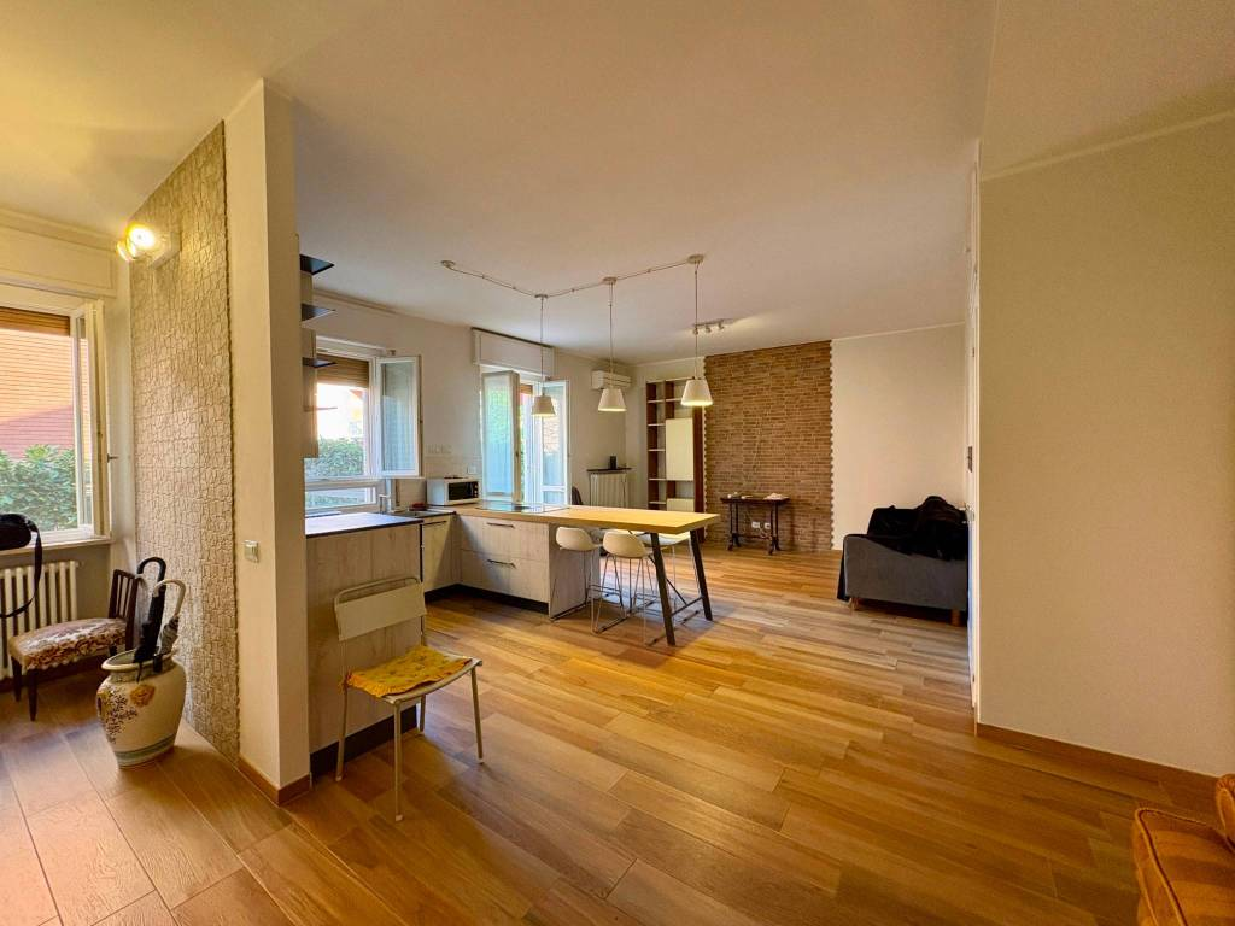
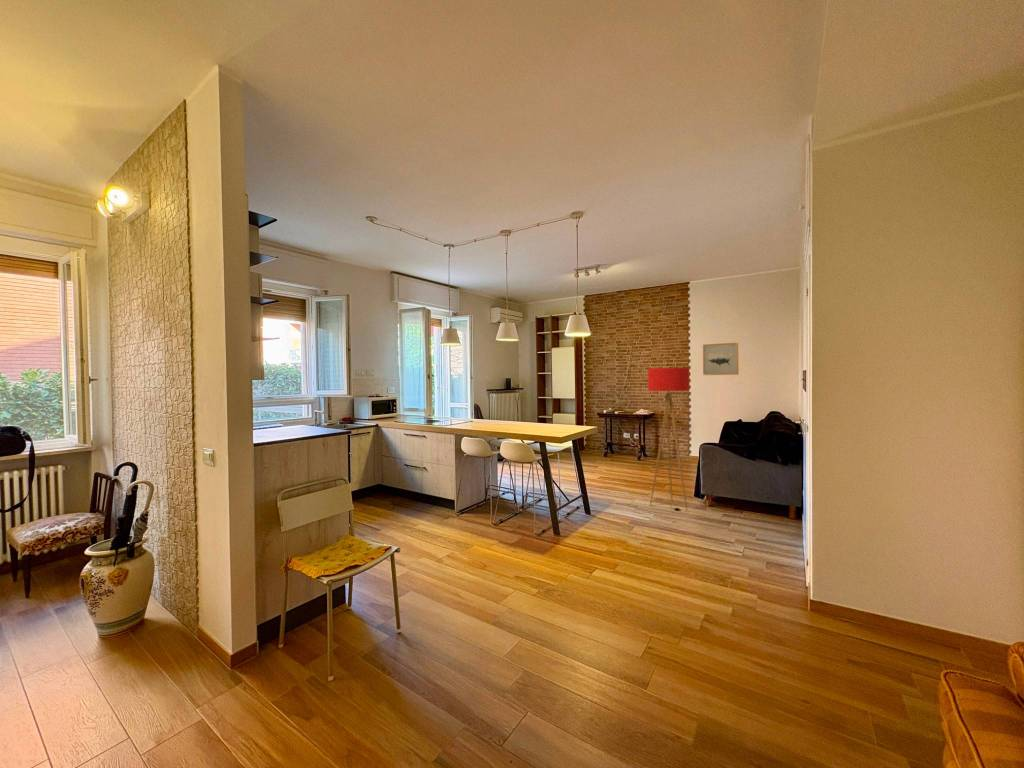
+ wall art [702,342,740,376]
+ floor lamp [647,367,690,512]
